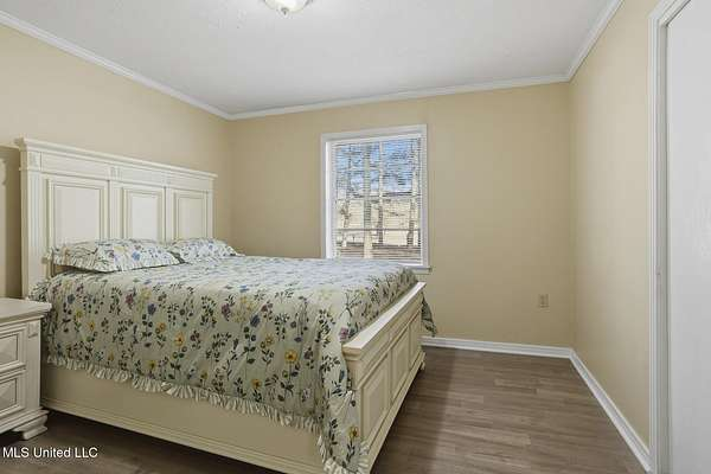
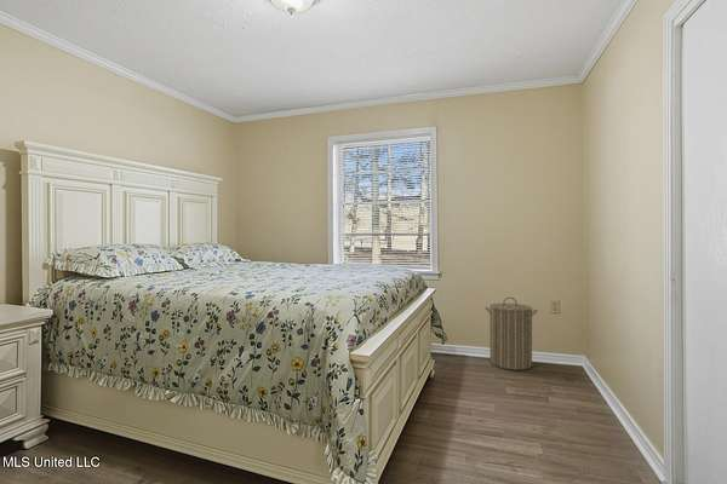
+ laundry hamper [483,296,538,371]
